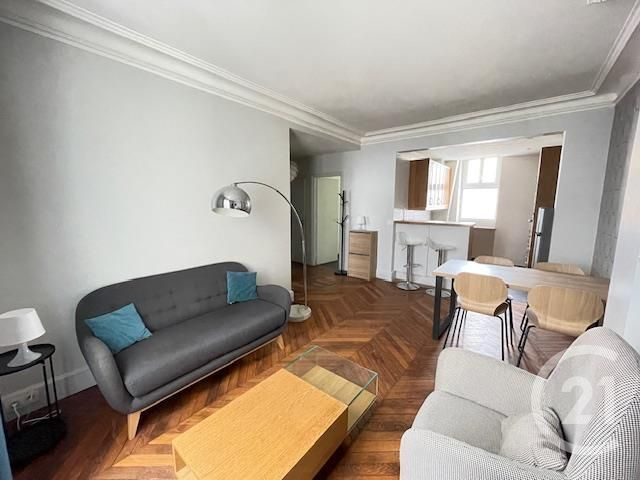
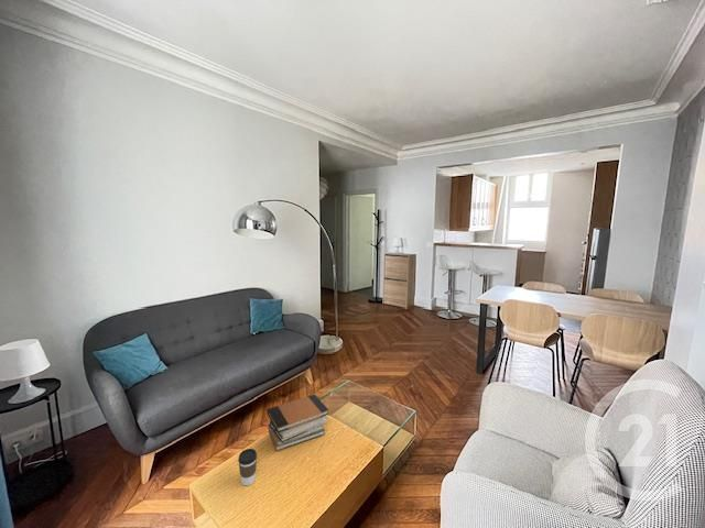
+ book stack [265,393,329,452]
+ coffee cup [237,448,258,486]
